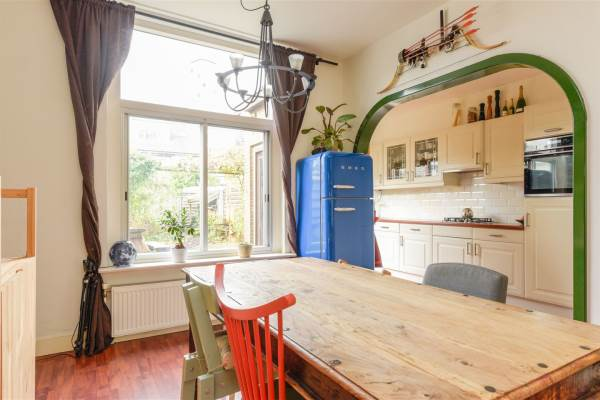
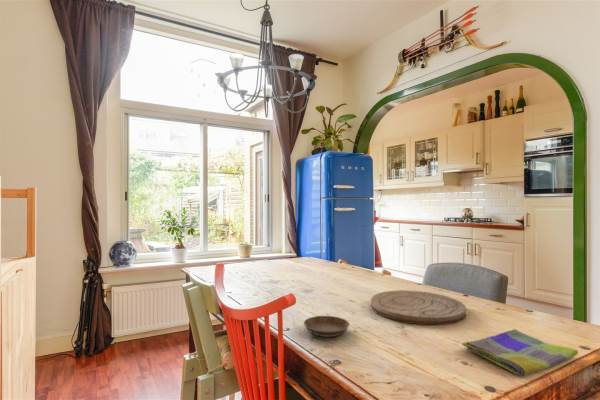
+ dish towel [461,328,579,377]
+ saucer [303,315,350,338]
+ cutting board [370,289,467,326]
